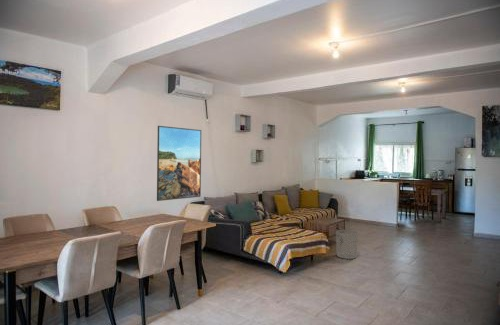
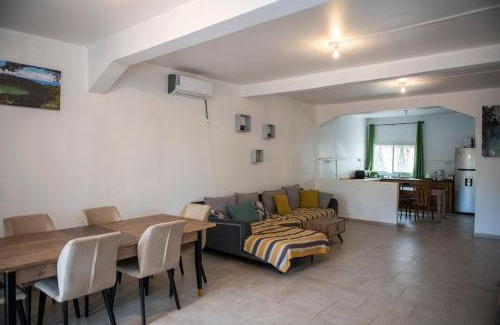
- waste bin [335,229,359,260]
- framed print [156,125,202,202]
